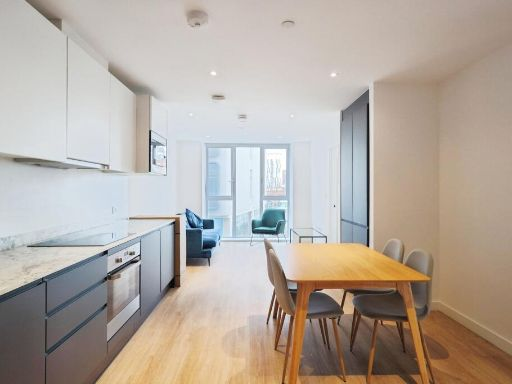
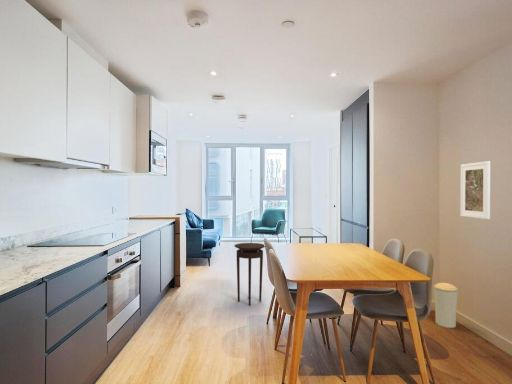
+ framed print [459,160,491,220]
+ stool [233,242,266,306]
+ trash can [432,282,460,329]
